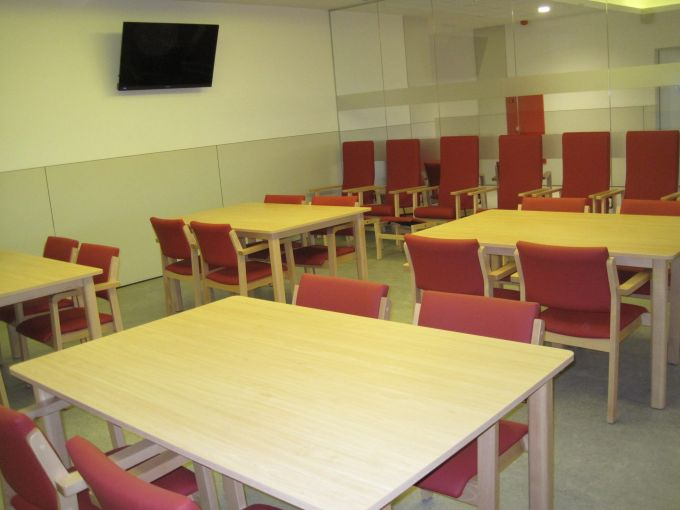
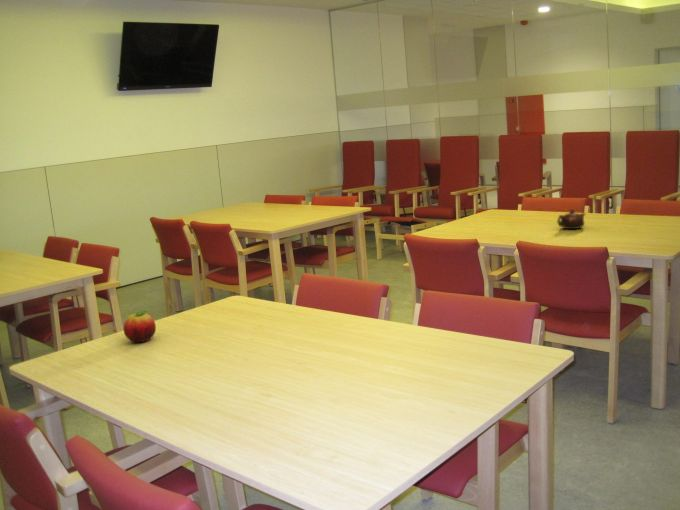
+ fruit [123,309,157,343]
+ teapot [556,208,586,230]
